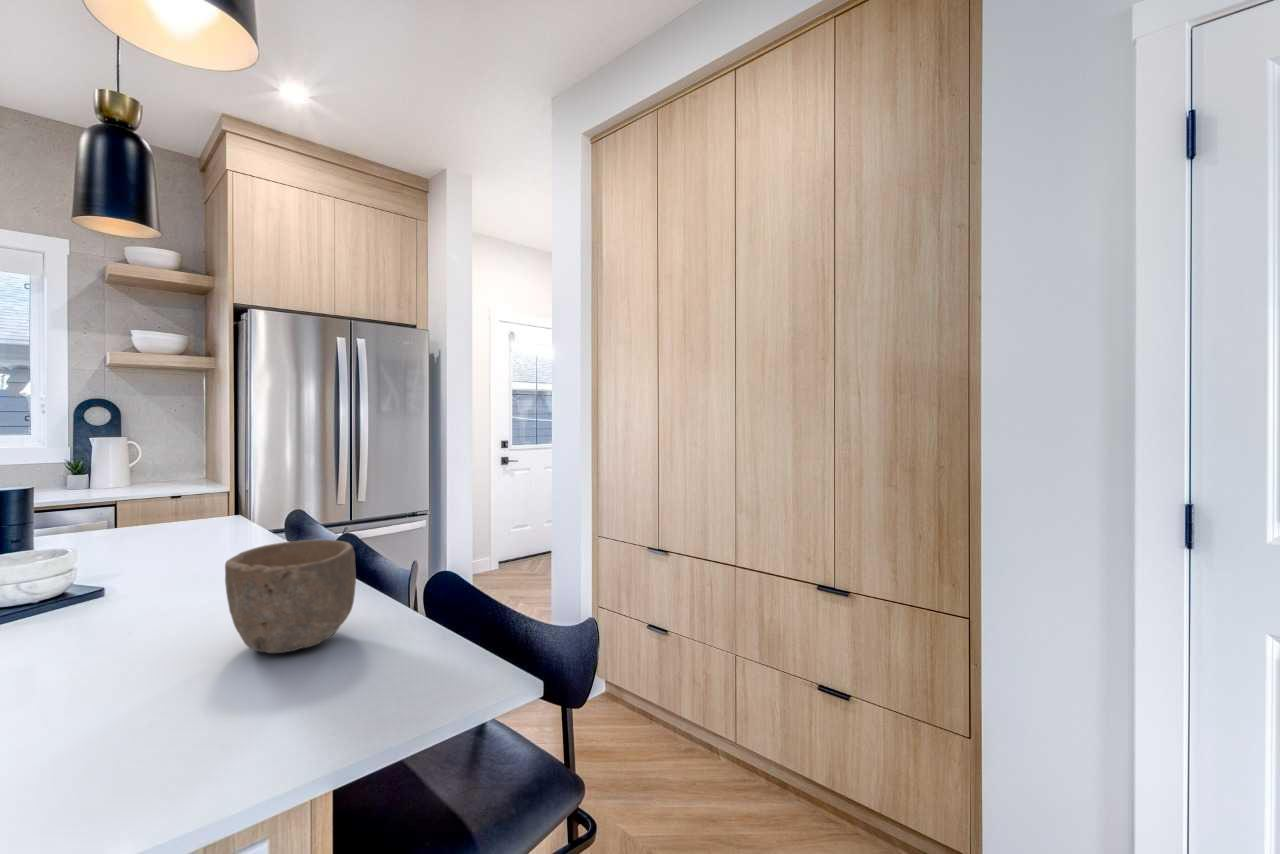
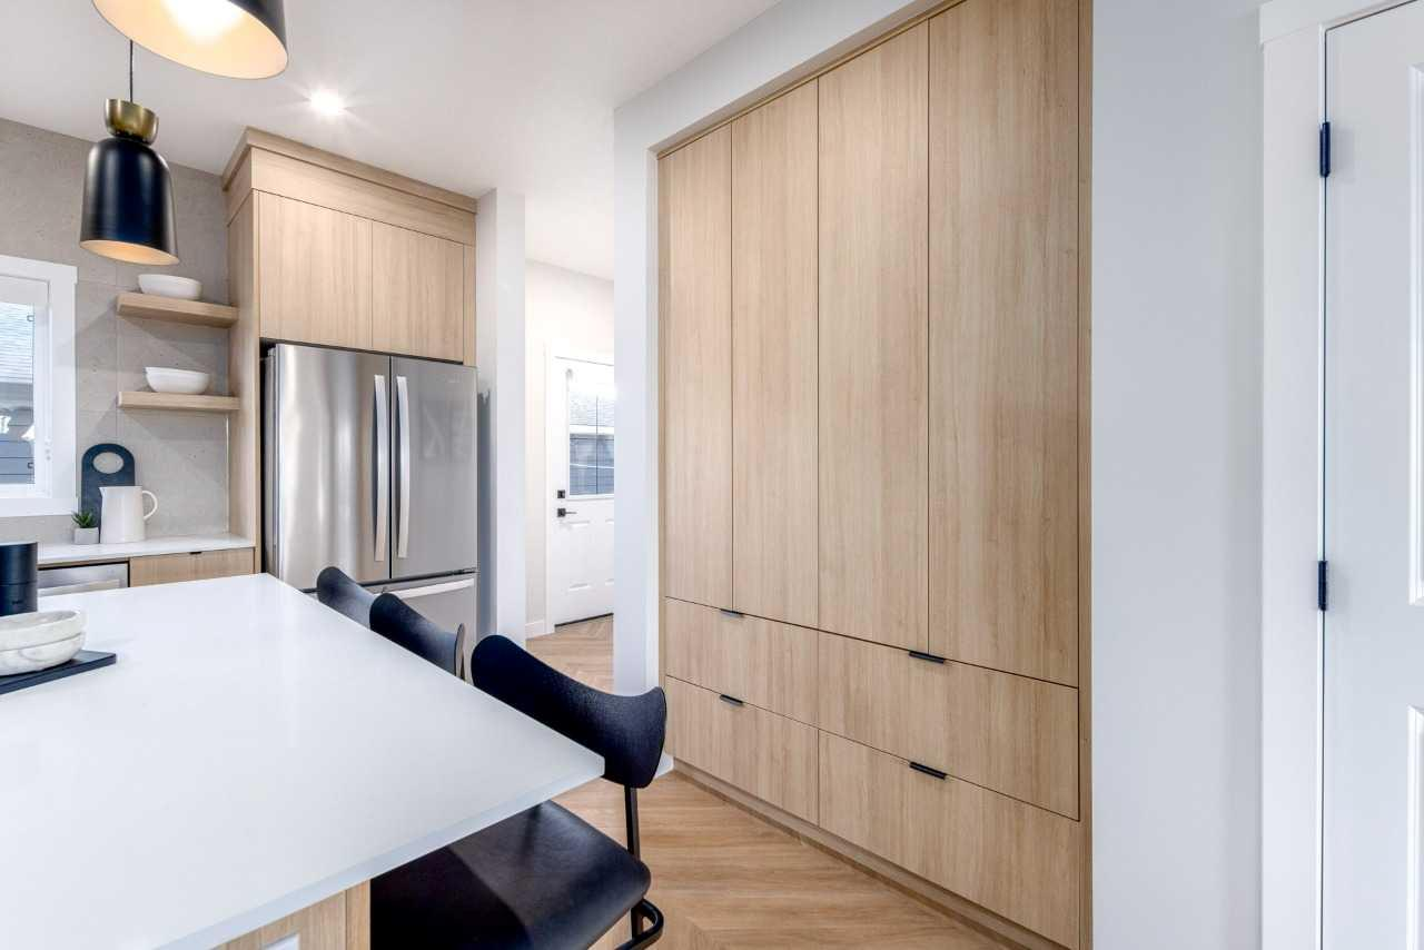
- bowl [224,539,357,654]
